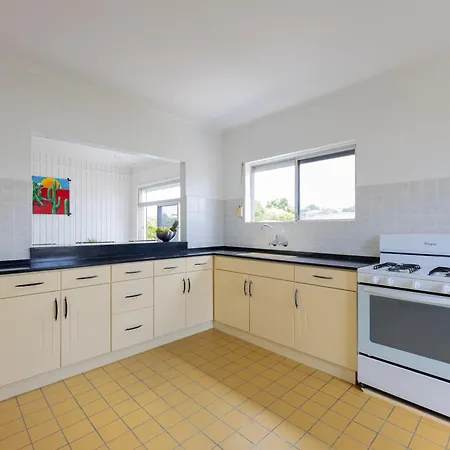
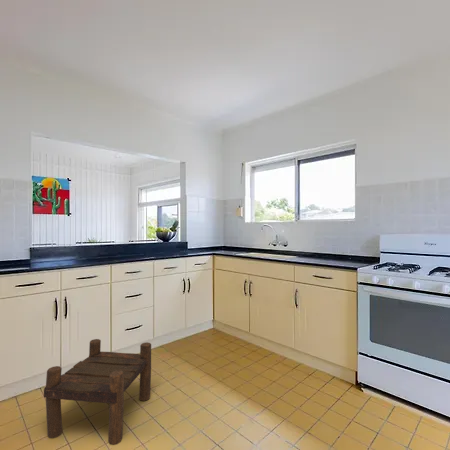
+ stool [43,338,152,446]
